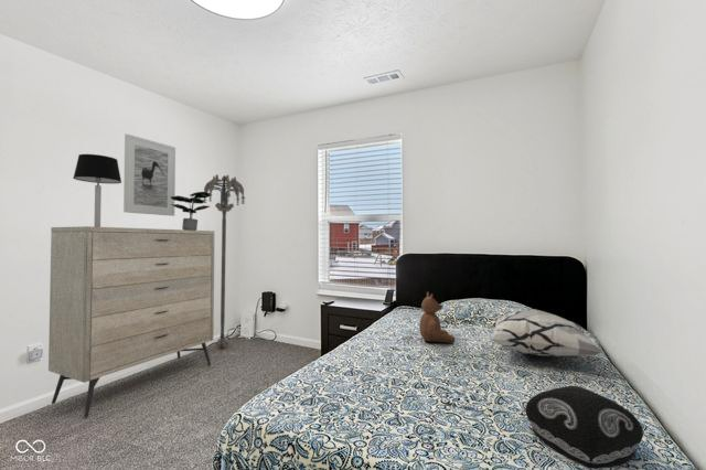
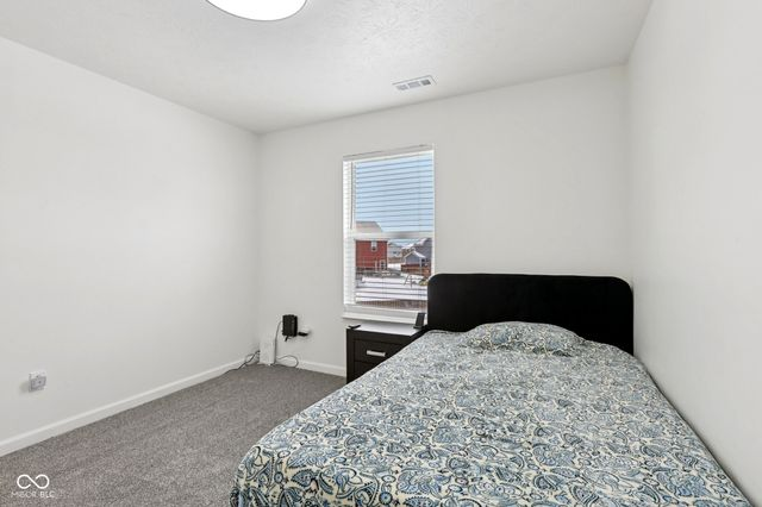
- potted plant [170,191,211,231]
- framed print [122,132,176,217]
- dresser [47,225,215,418]
- decorative pillow [490,308,605,357]
- teddy bear [418,291,456,344]
- cushion [524,385,644,469]
- table lamp [72,153,122,227]
- floor lamp [202,173,246,349]
